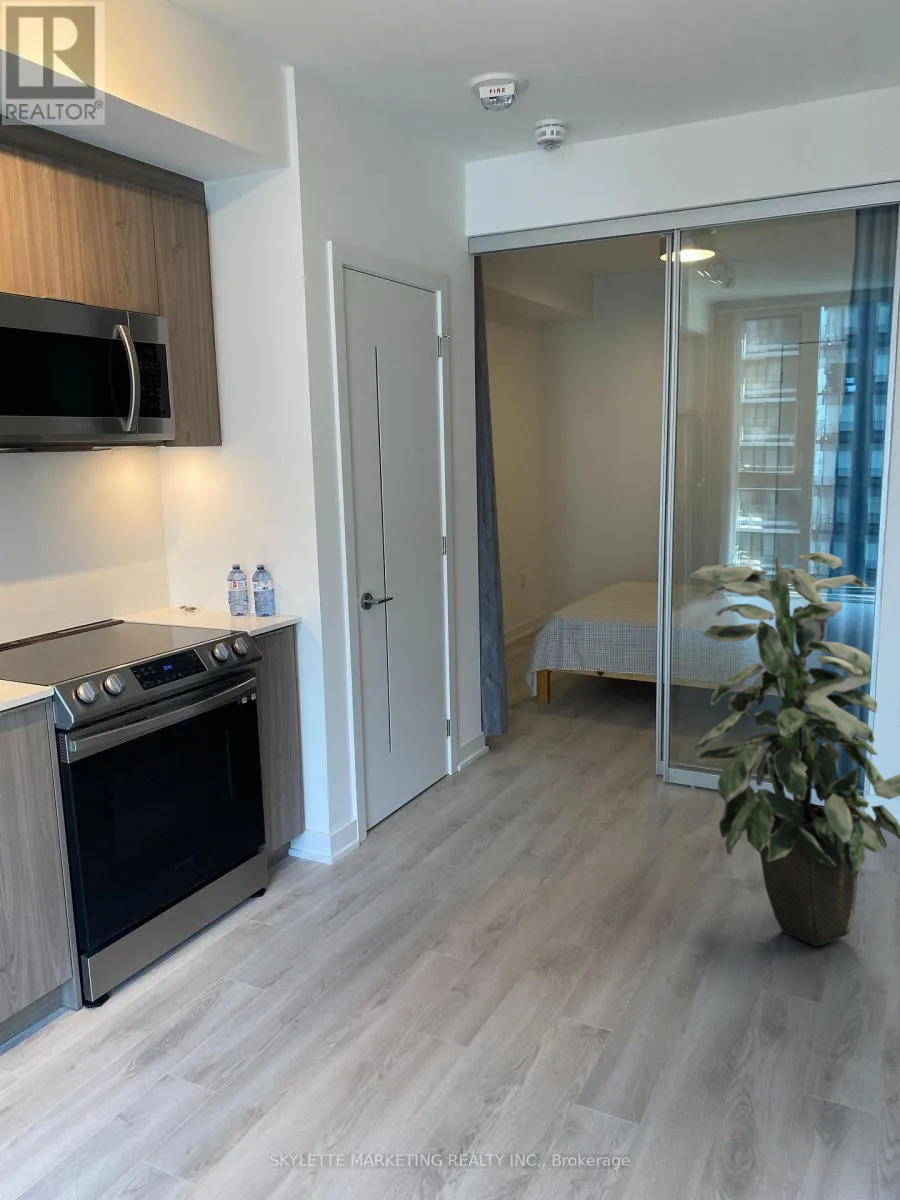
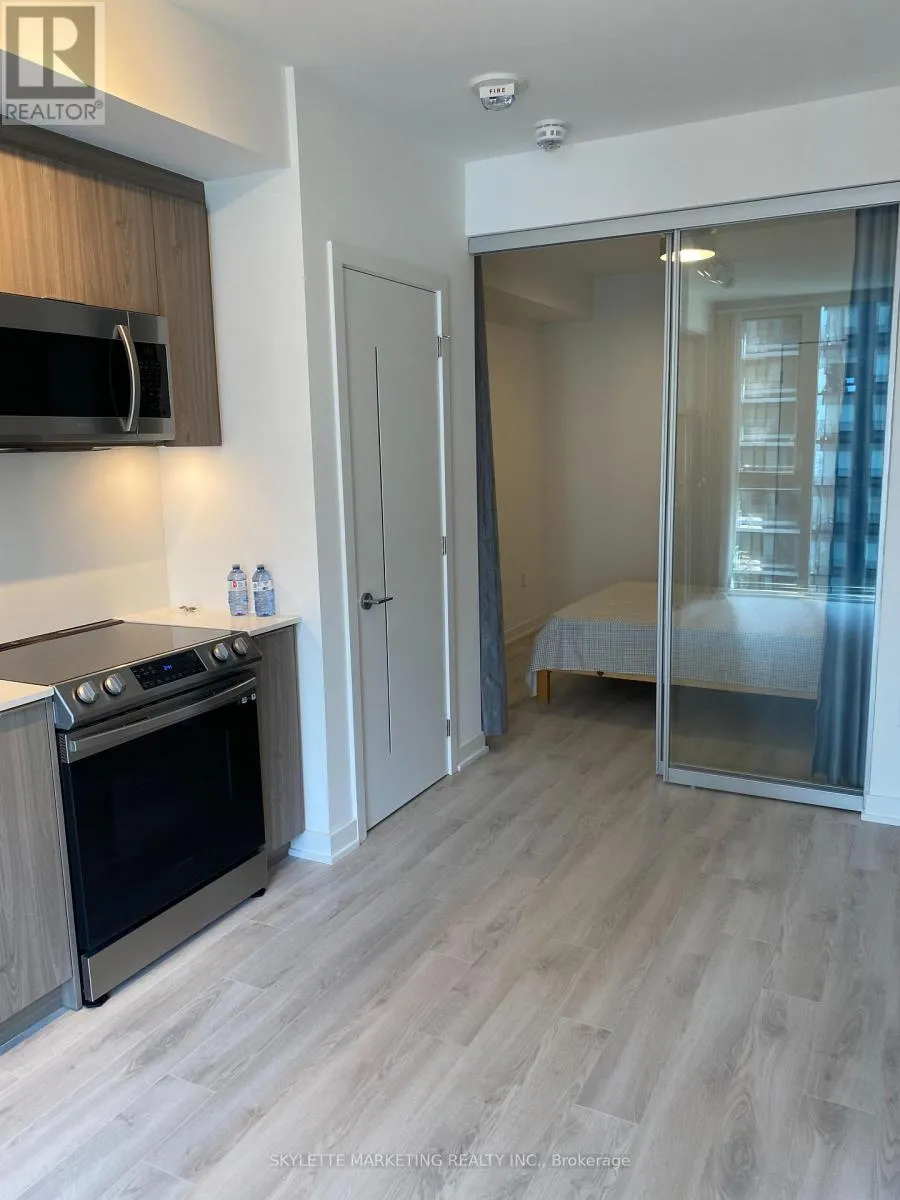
- indoor plant [689,551,900,947]
